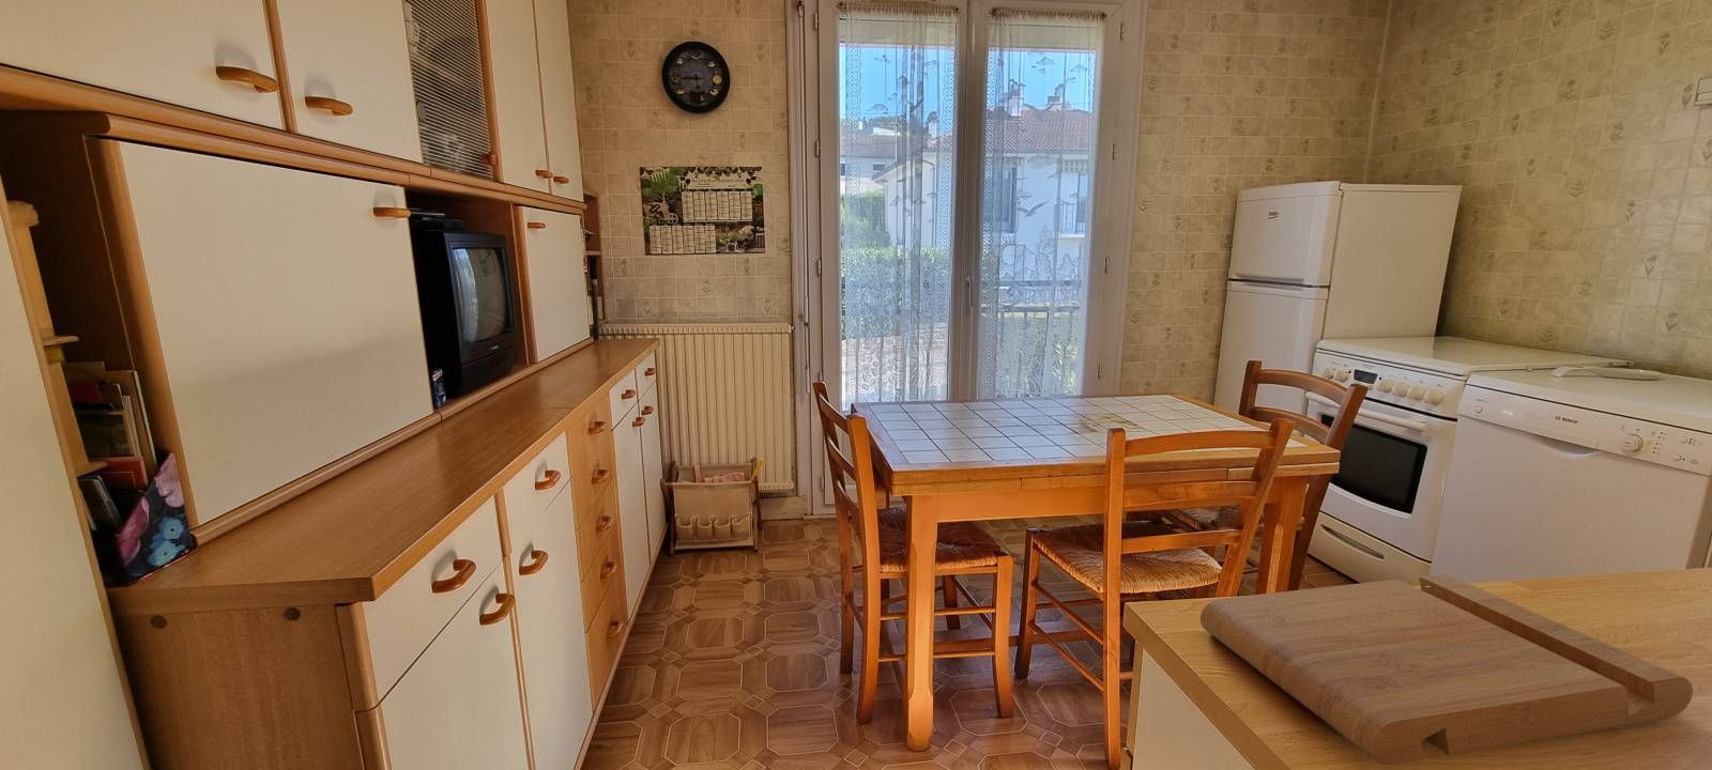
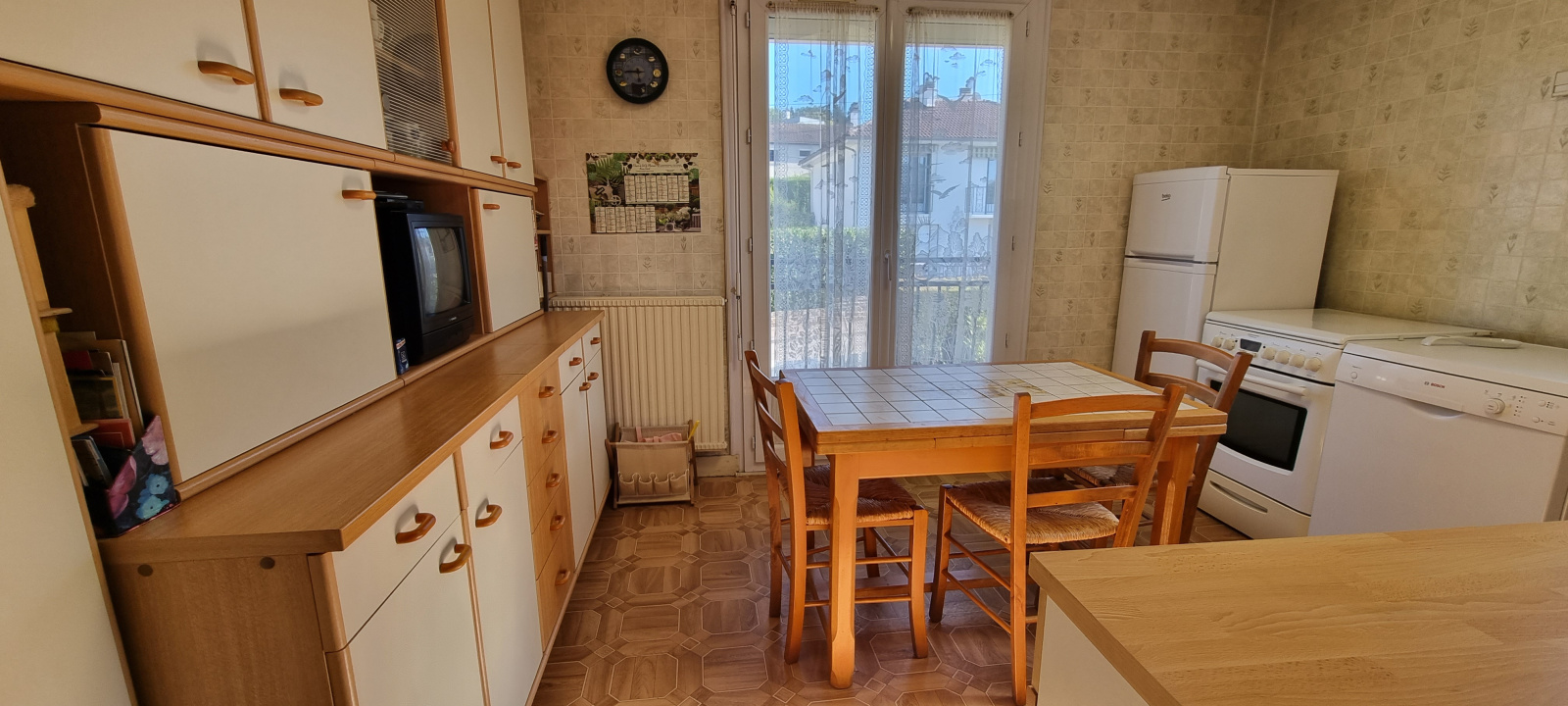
- cutting board [1200,574,1693,766]
